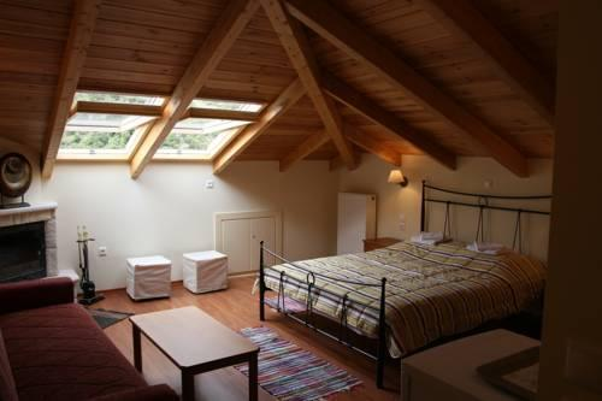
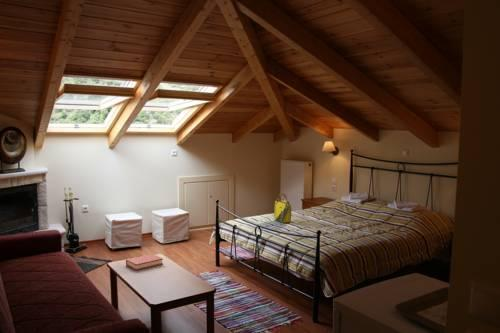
+ hardback book [125,253,164,271]
+ tote bag [273,192,292,224]
